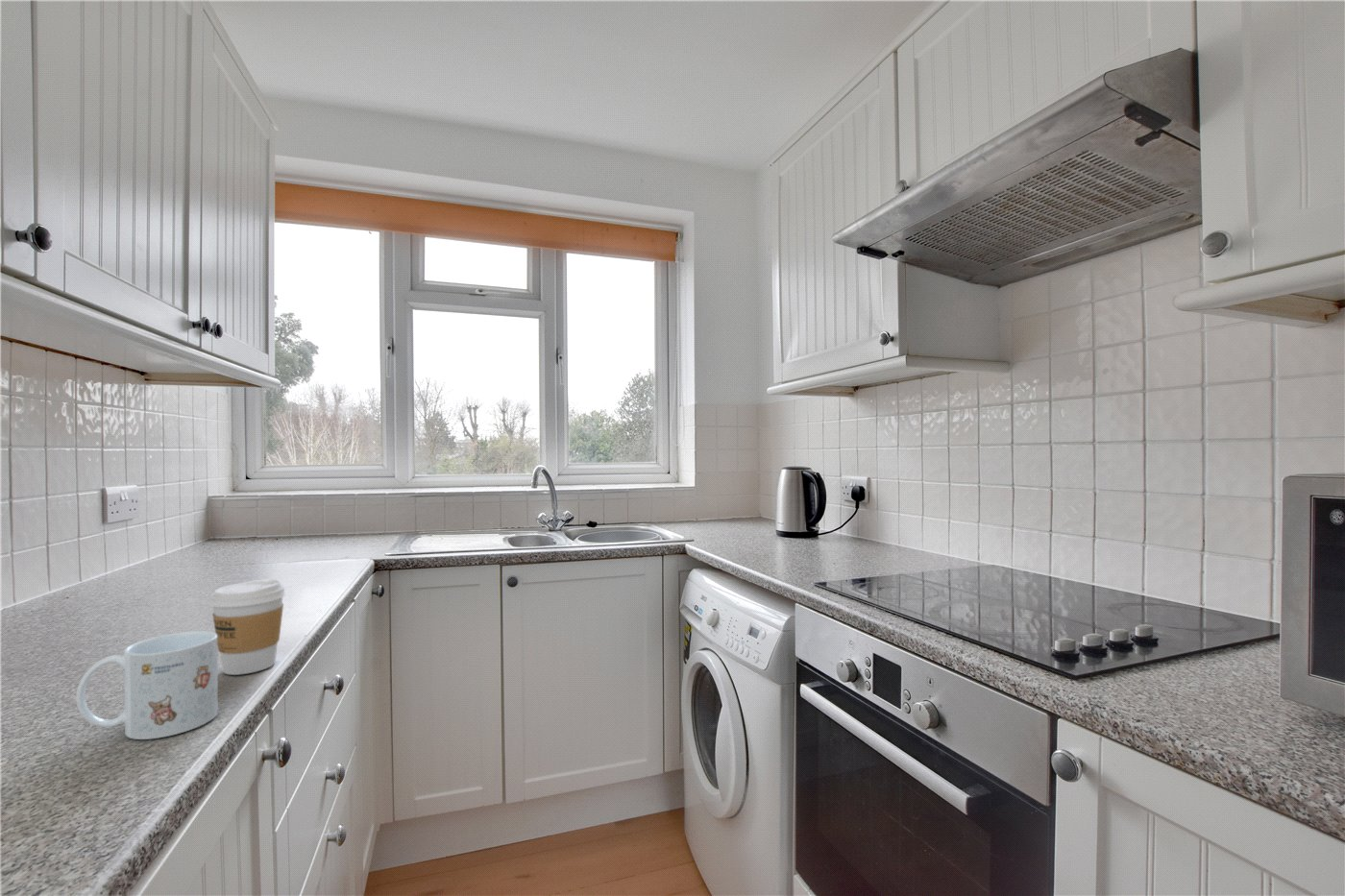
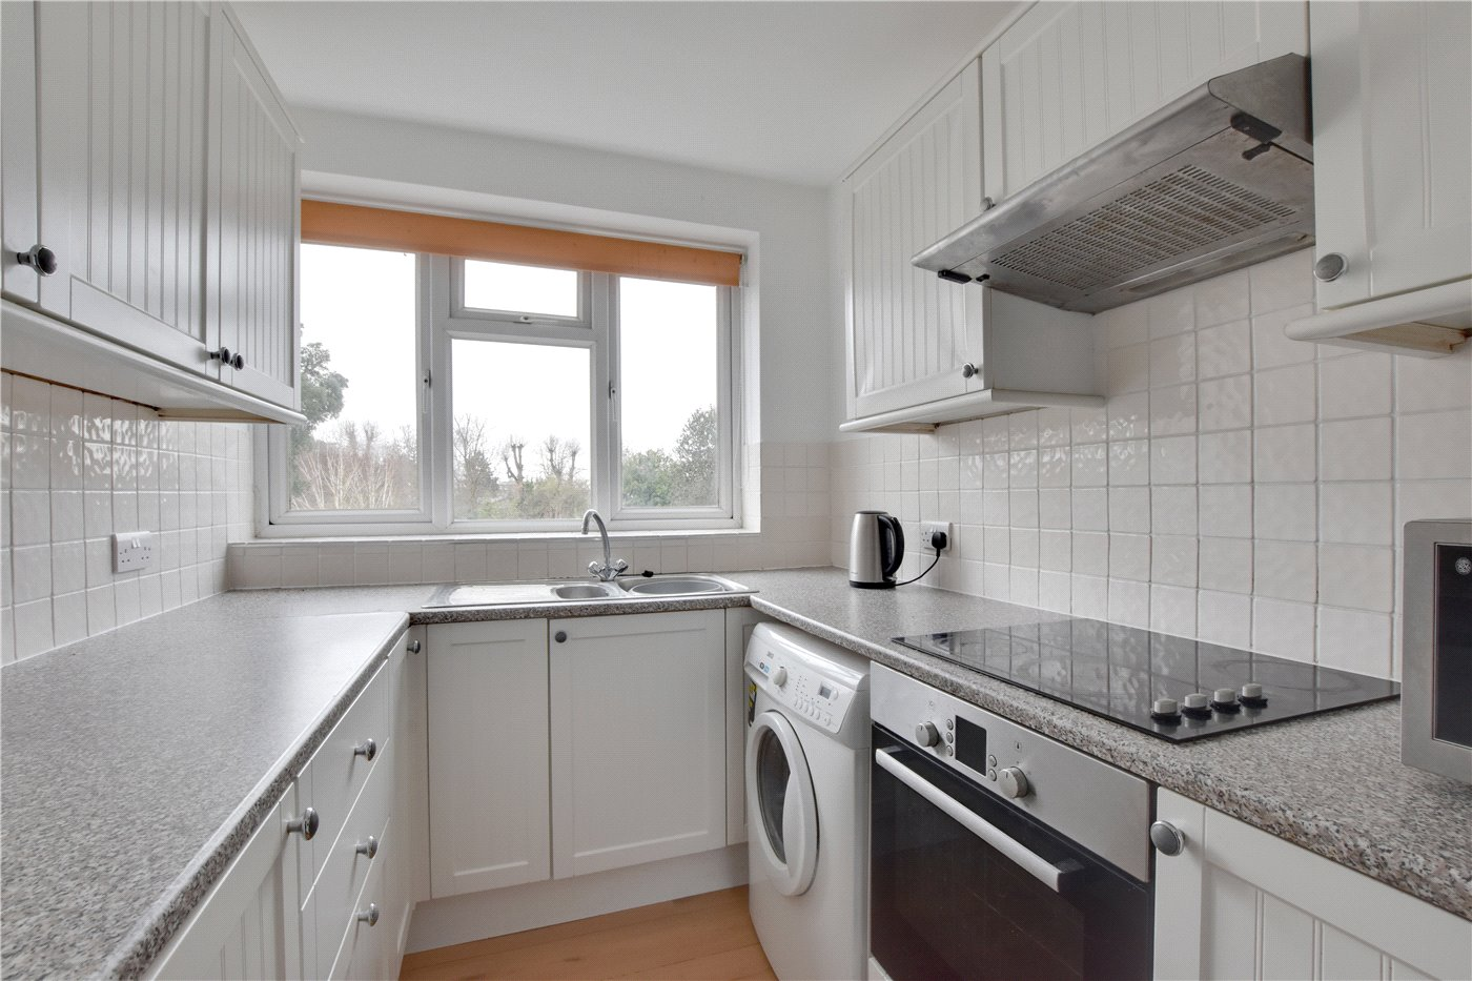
- coffee cup [208,578,286,676]
- mug [75,630,219,740]
